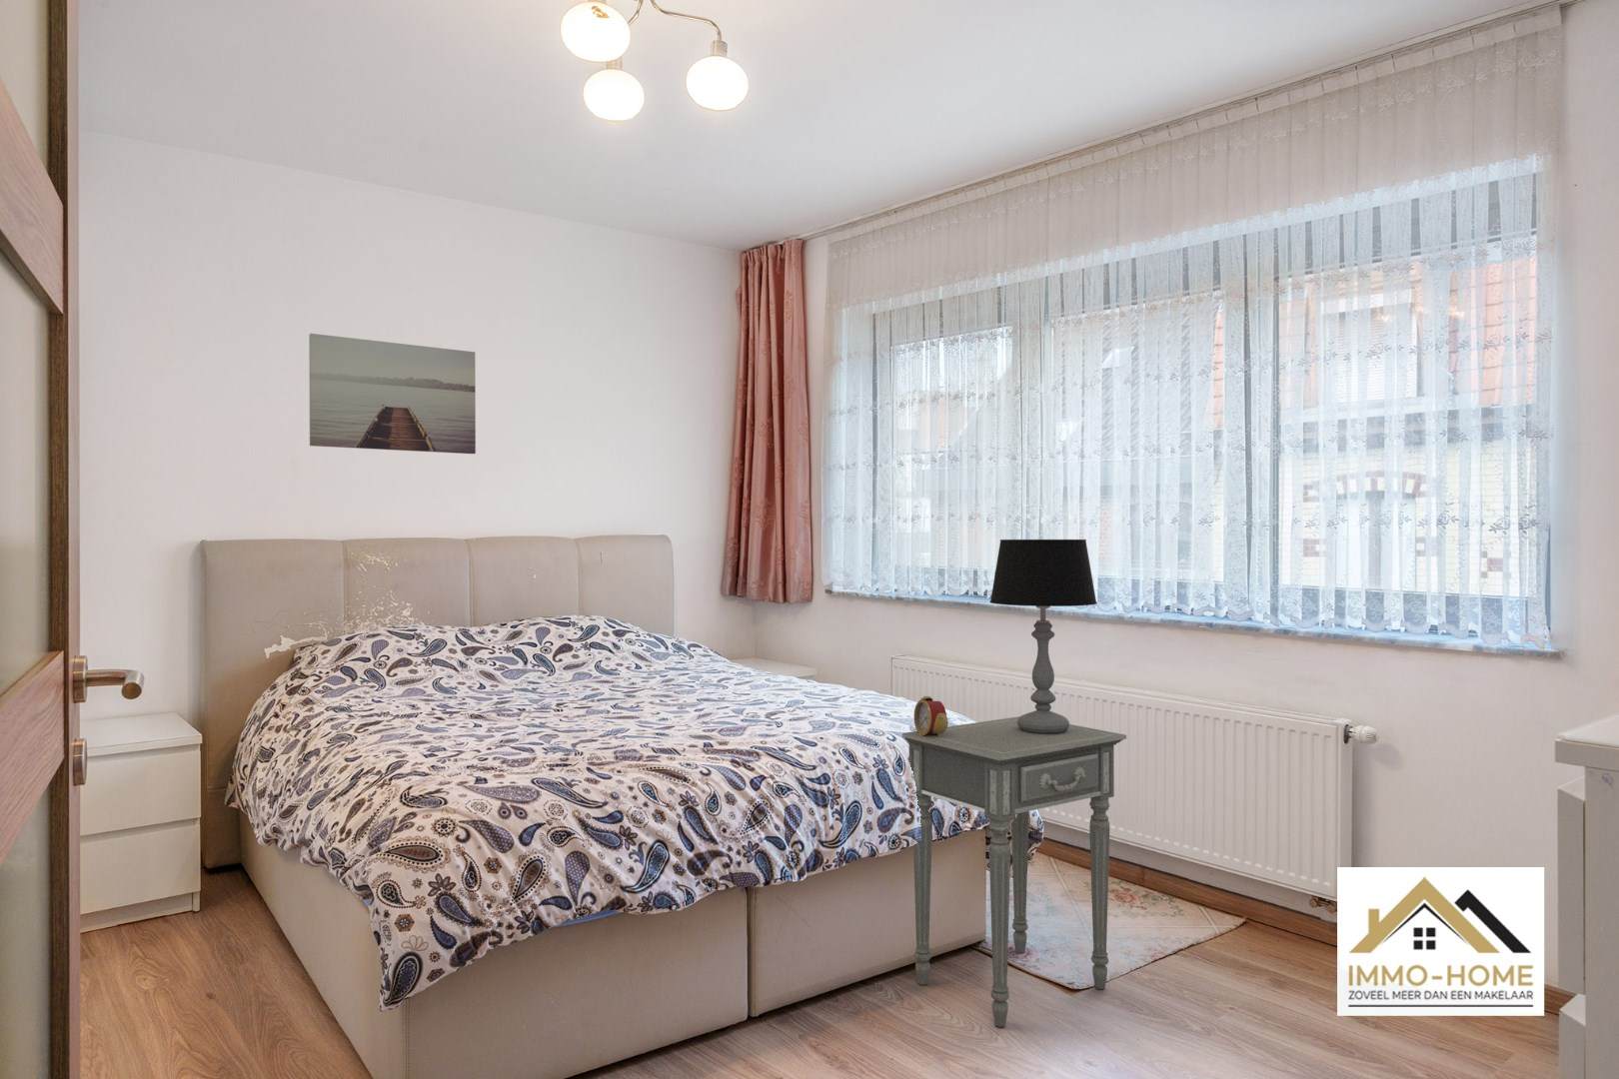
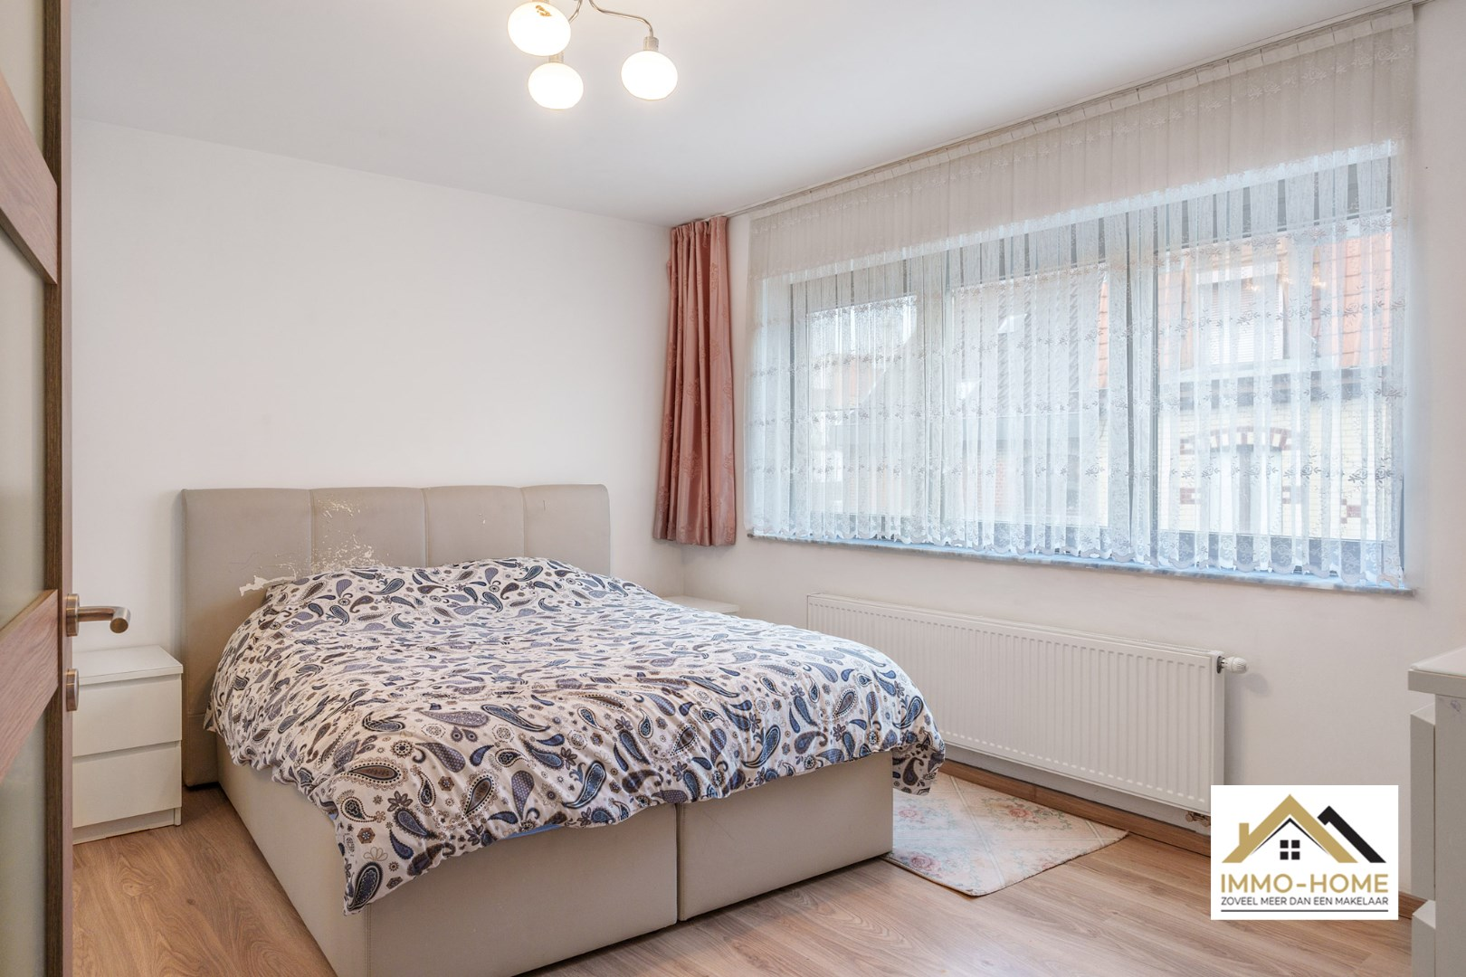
- wall art [308,332,477,454]
- table lamp [989,538,1099,733]
- side table [901,715,1128,1028]
- alarm clock [913,695,949,736]
